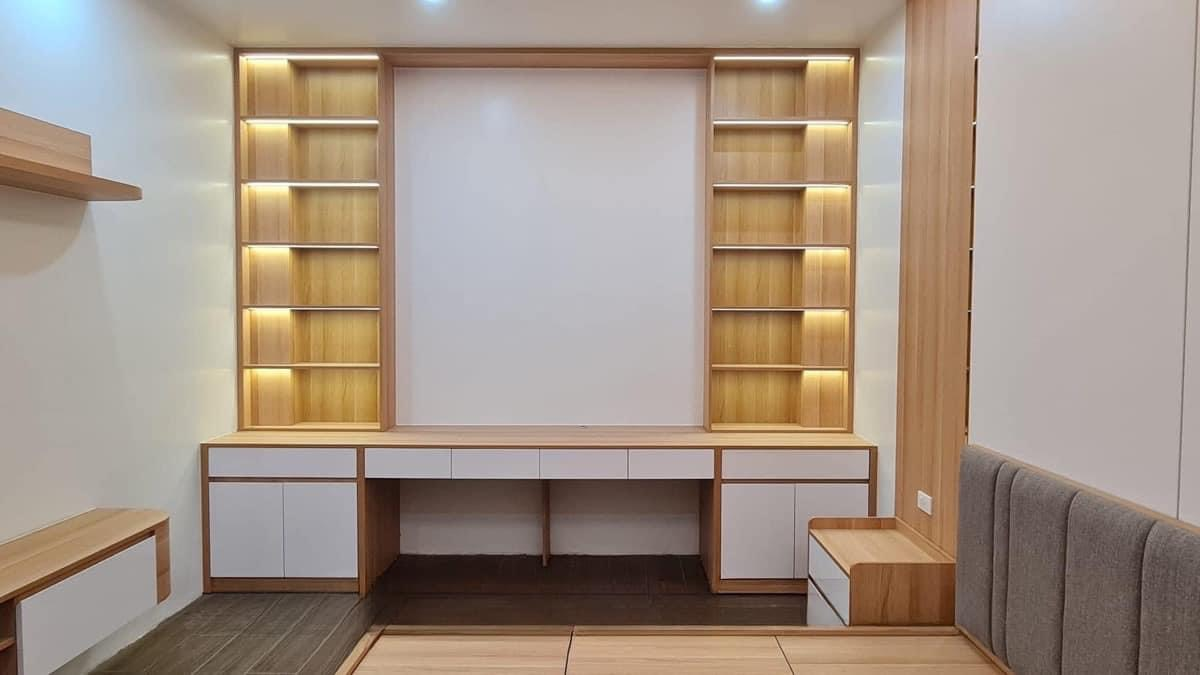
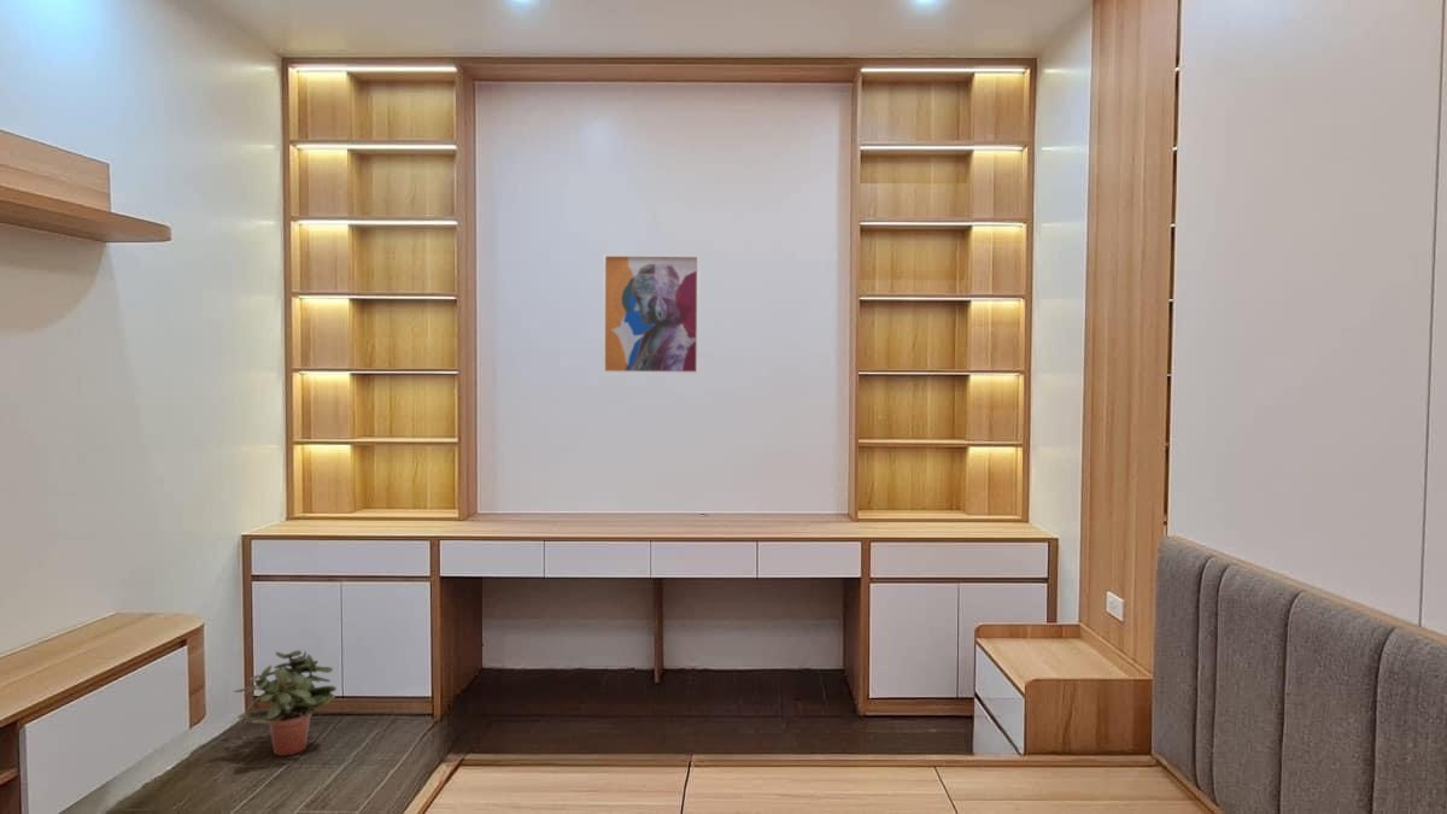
+ potted plant [233,649,338,757]
+ wall art [602,253,701,375]
